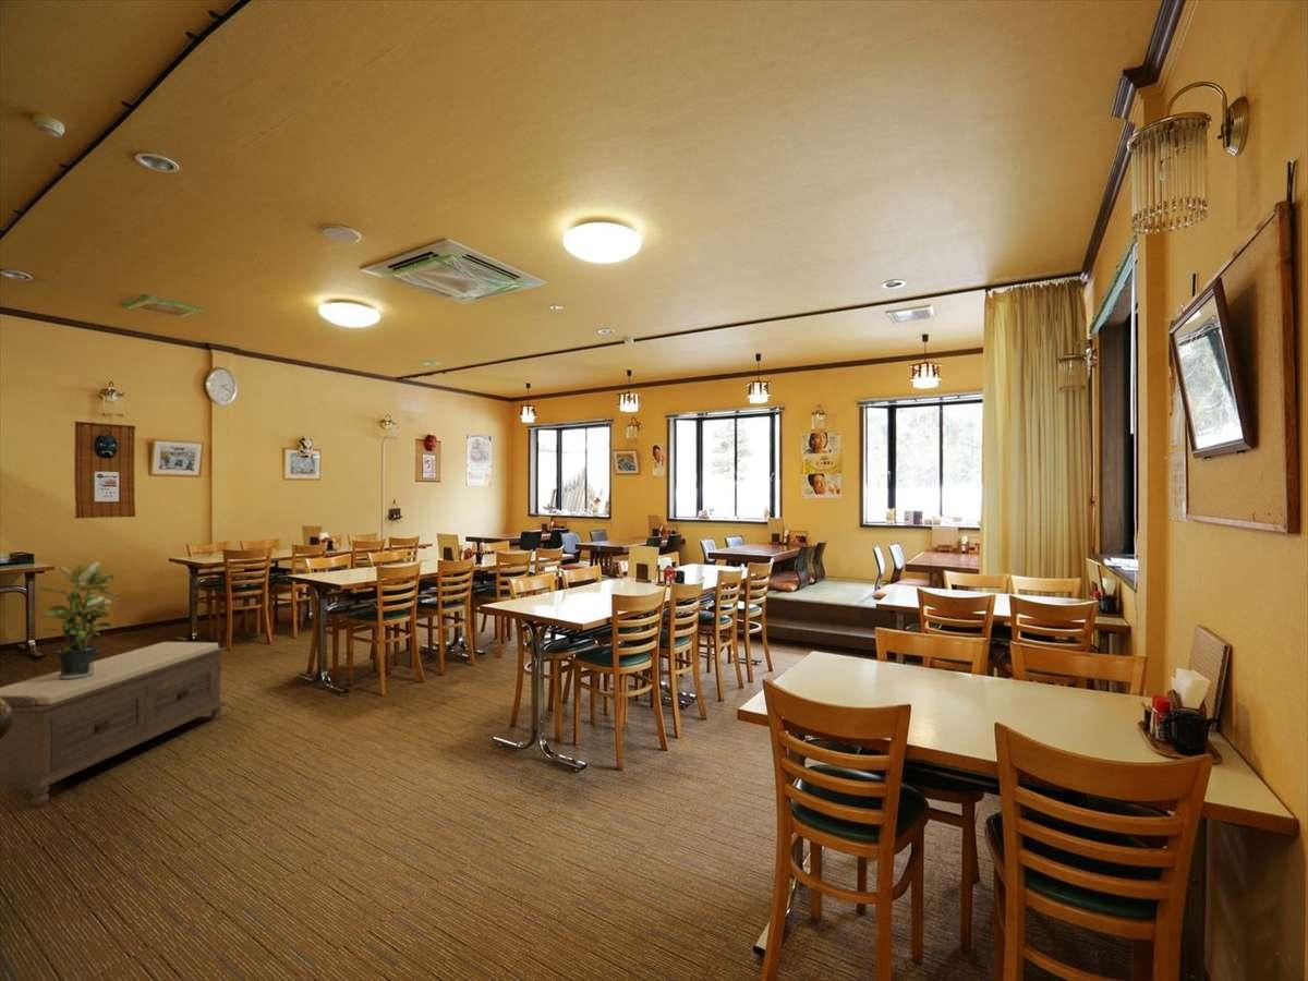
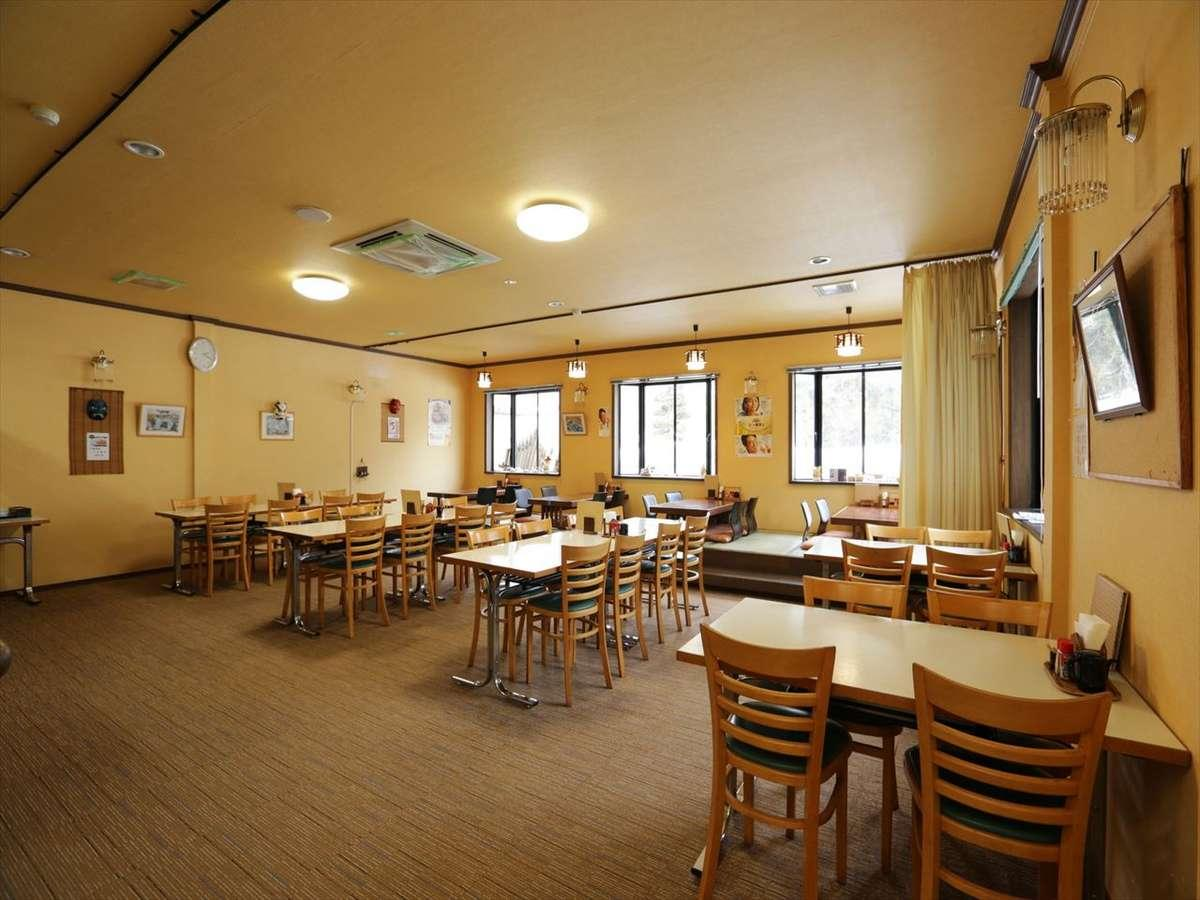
- potted plant [38,560,123,679]
- bench [0,640,228,807]
